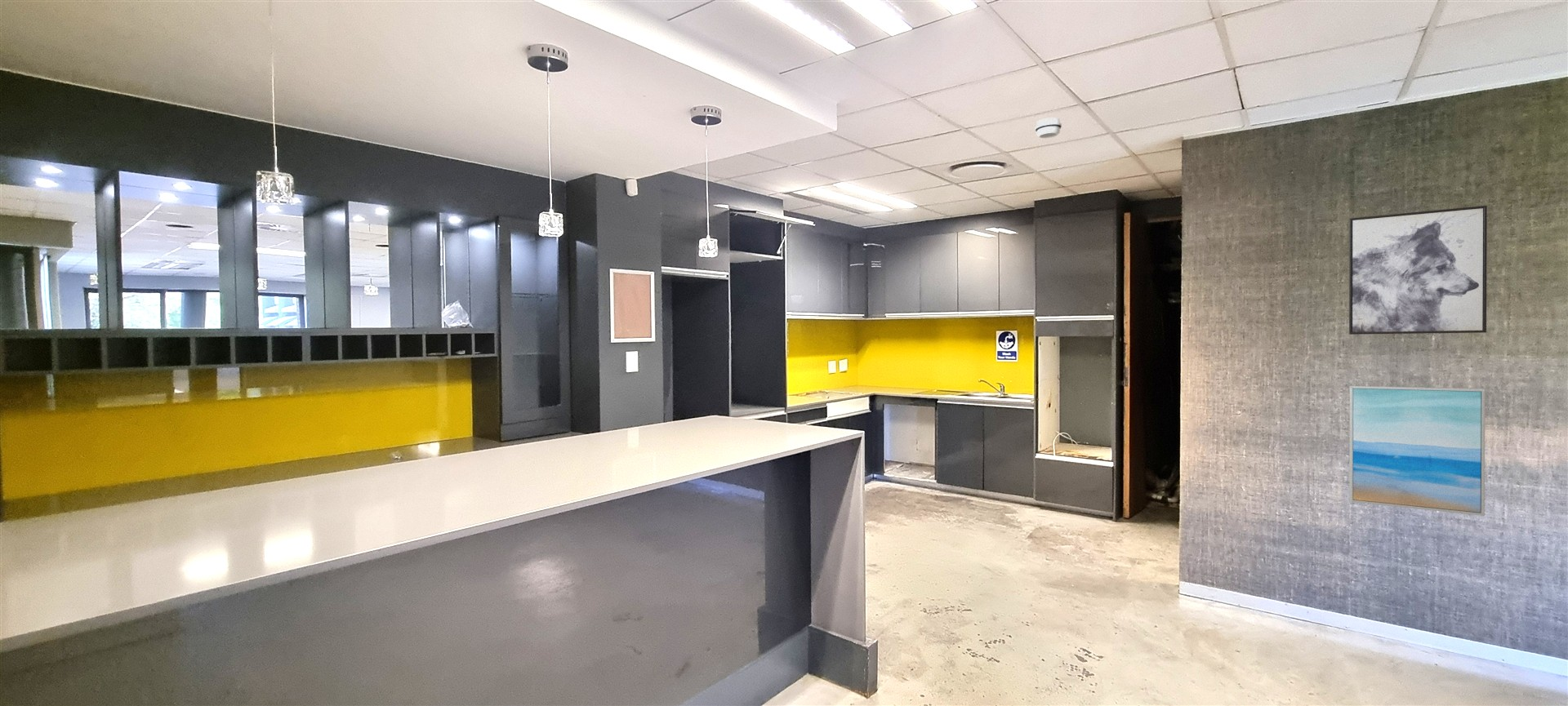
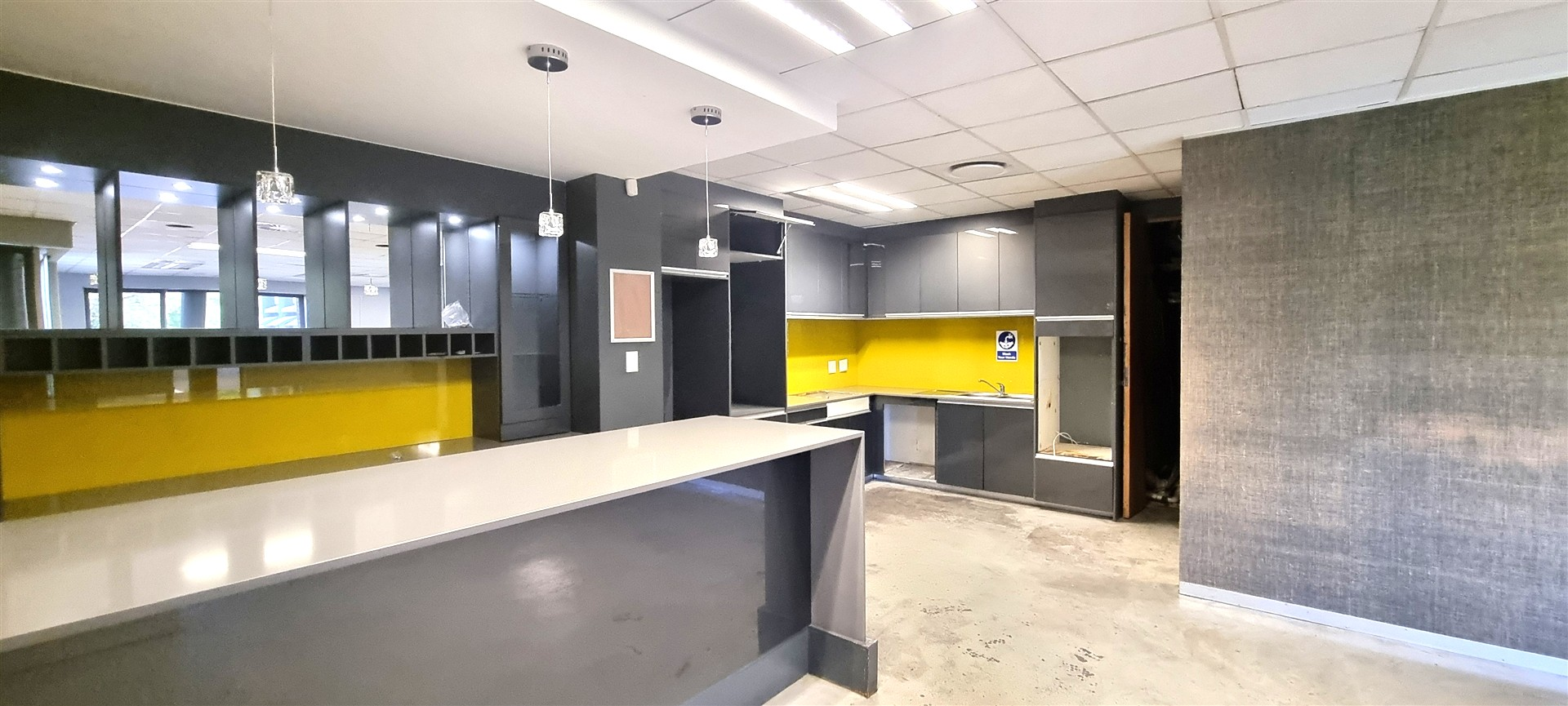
- wall art [1348,205,1488,335]
- smoke detector [1035,117,1062,139]
- wall art [1348,385,1486,517]
